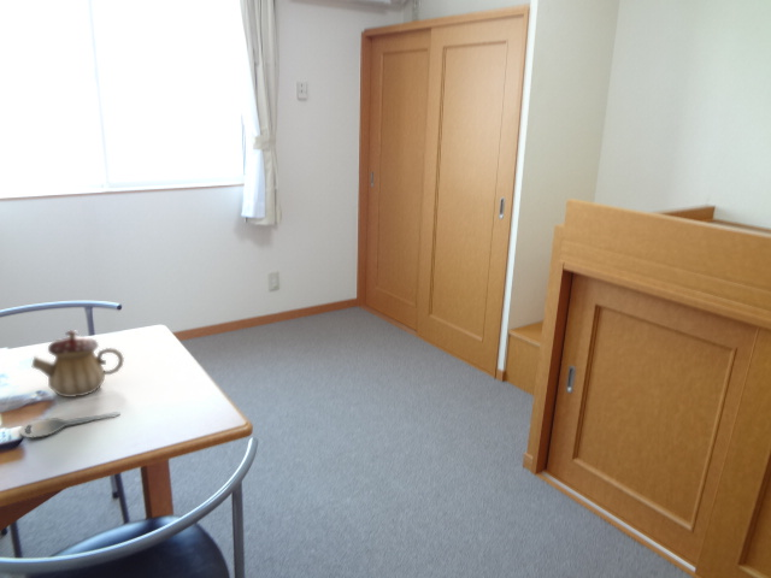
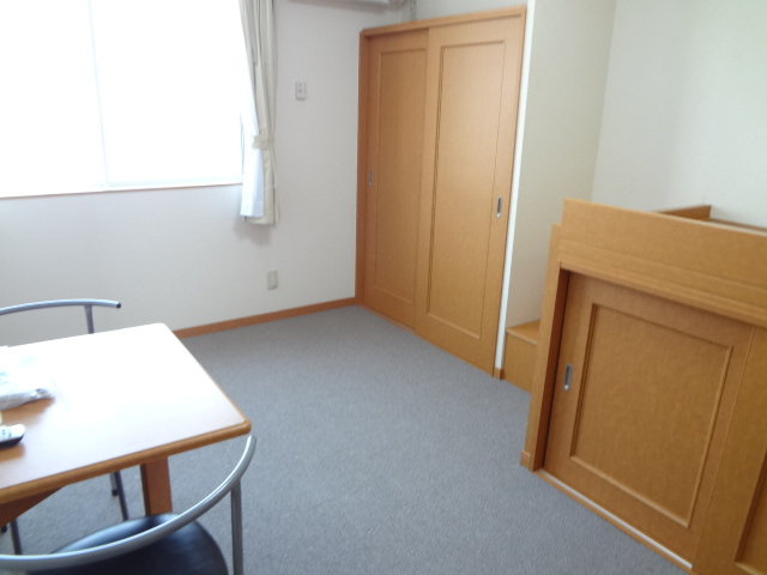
- key [18,411,122,440]
- teapot [31,329,125,399]
